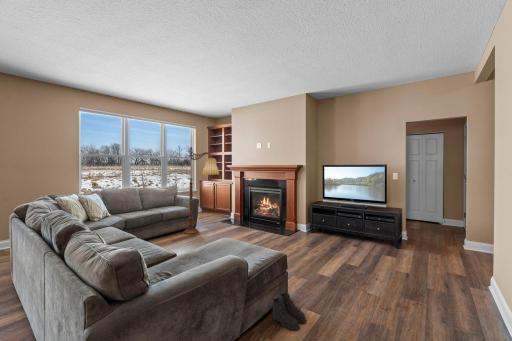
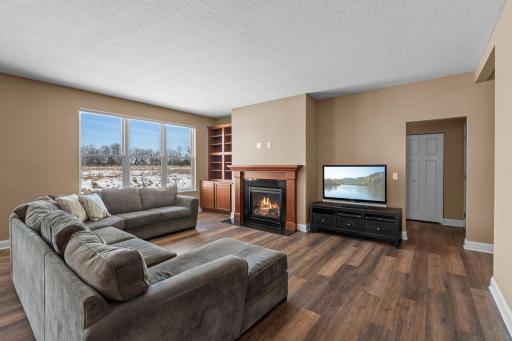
- floor lamp [182,146,220,235]
- boots [271,292,307,331]
